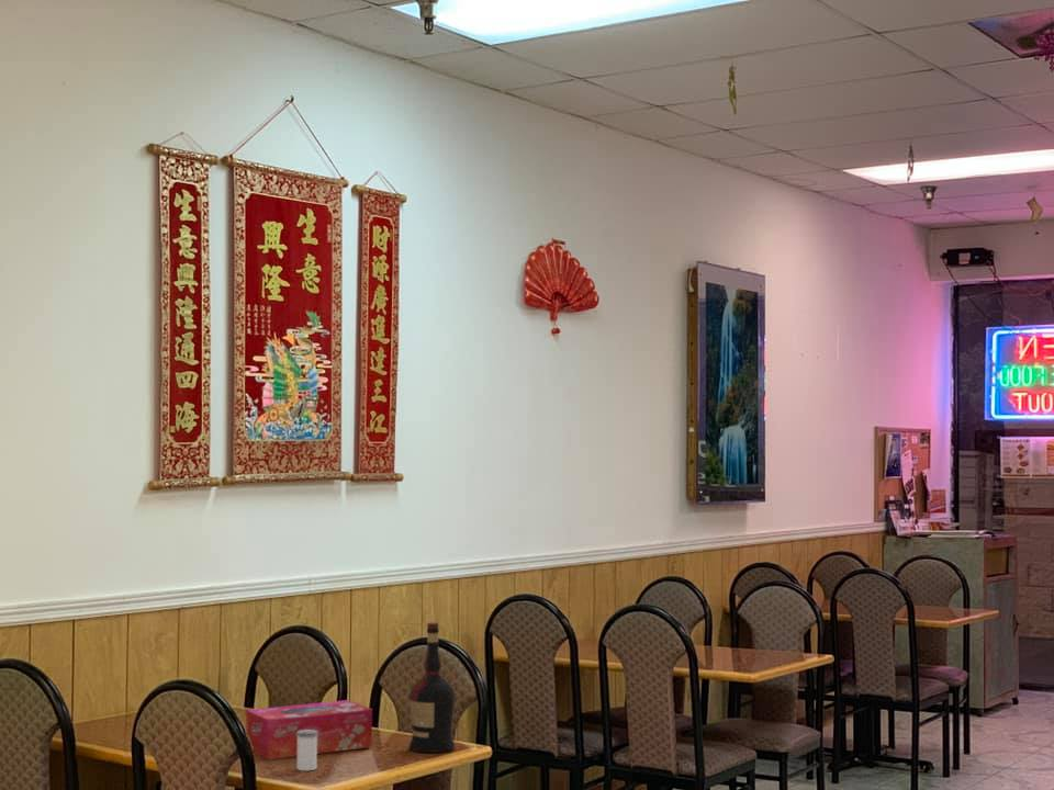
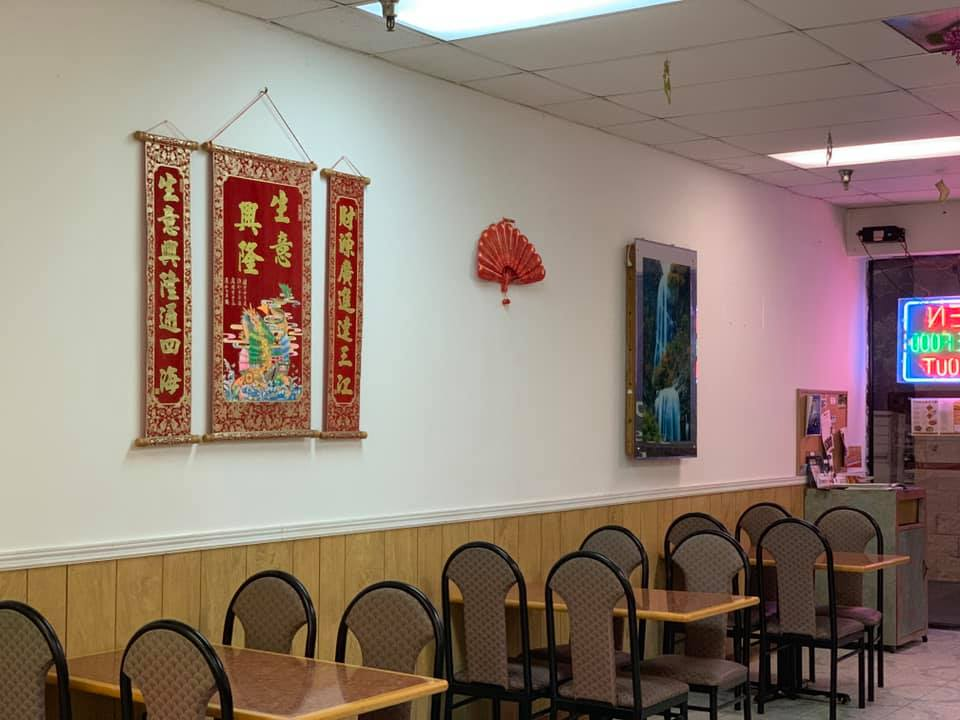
- tissue box [245,699,373,760]
- salt shaker [296,730,318,772]
- liquor [408,622,456,754]
